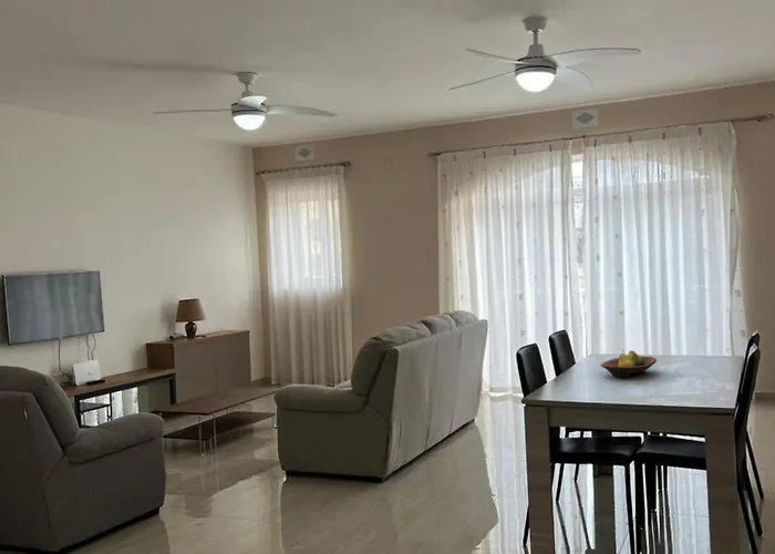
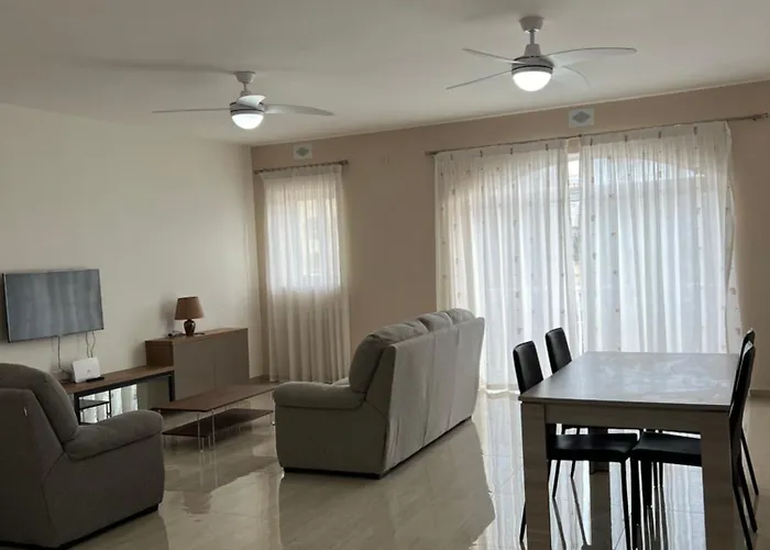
- fruit bowl [600,350,658,379]
